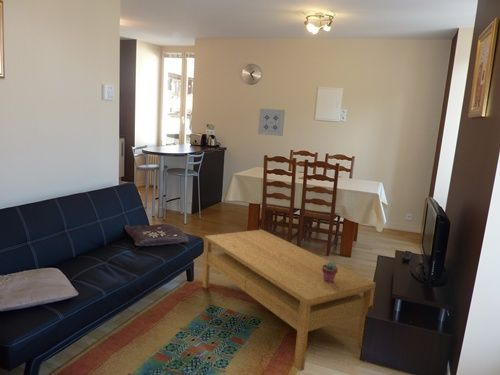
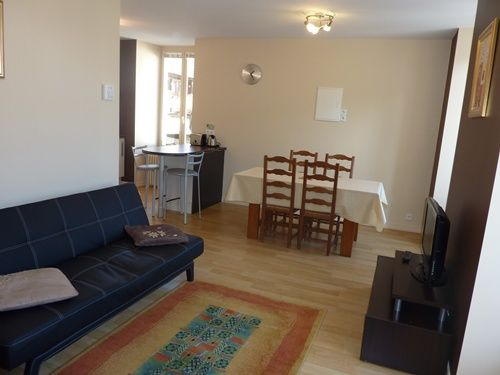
- wall art [257,108,286,137]
- coffee table [201,229,377,372]
- potted succulent [322,261,338,283]
